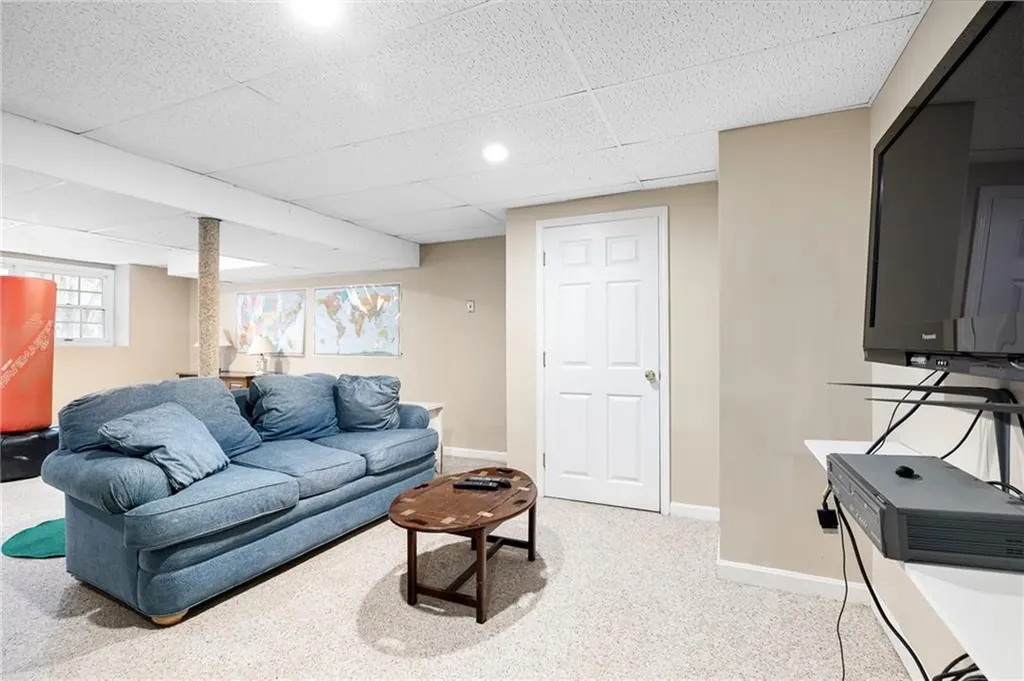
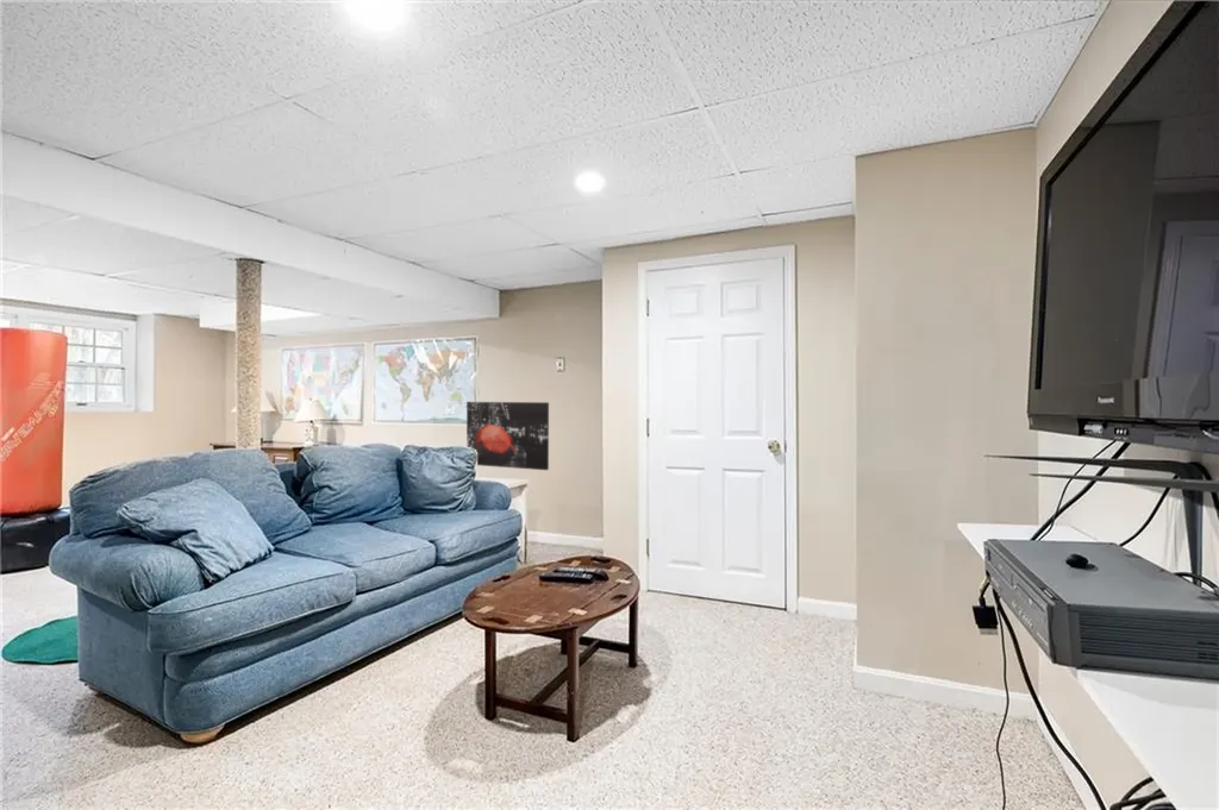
+ wall art [465,401,550,471]
